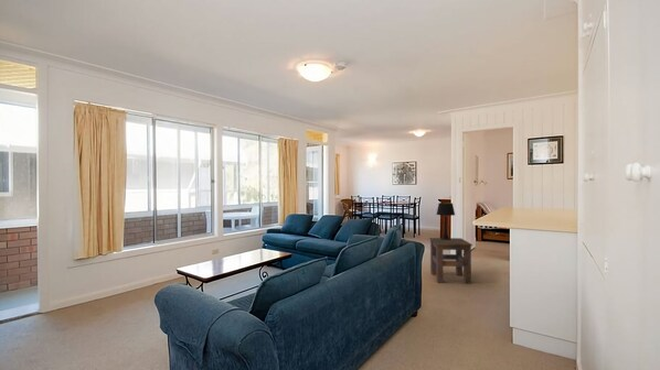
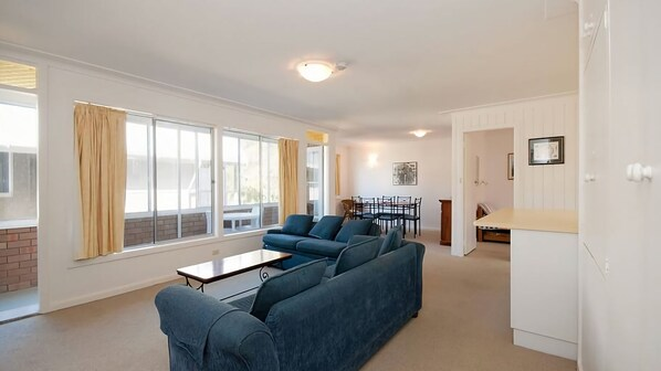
- side table [428,237,473,284]
- table lamp [436,202,456,240]
